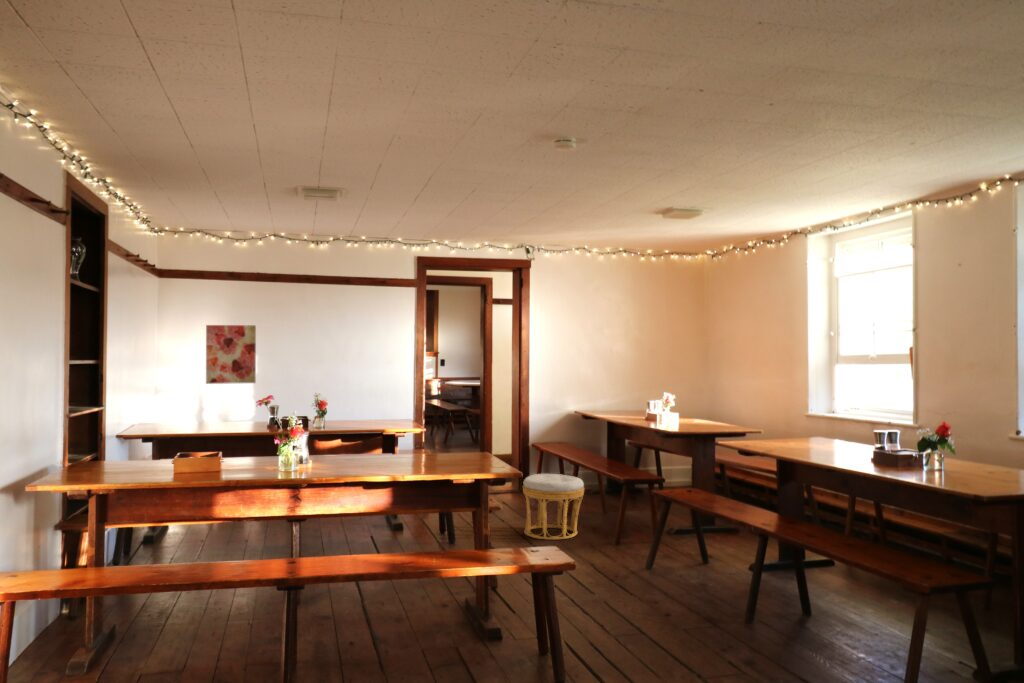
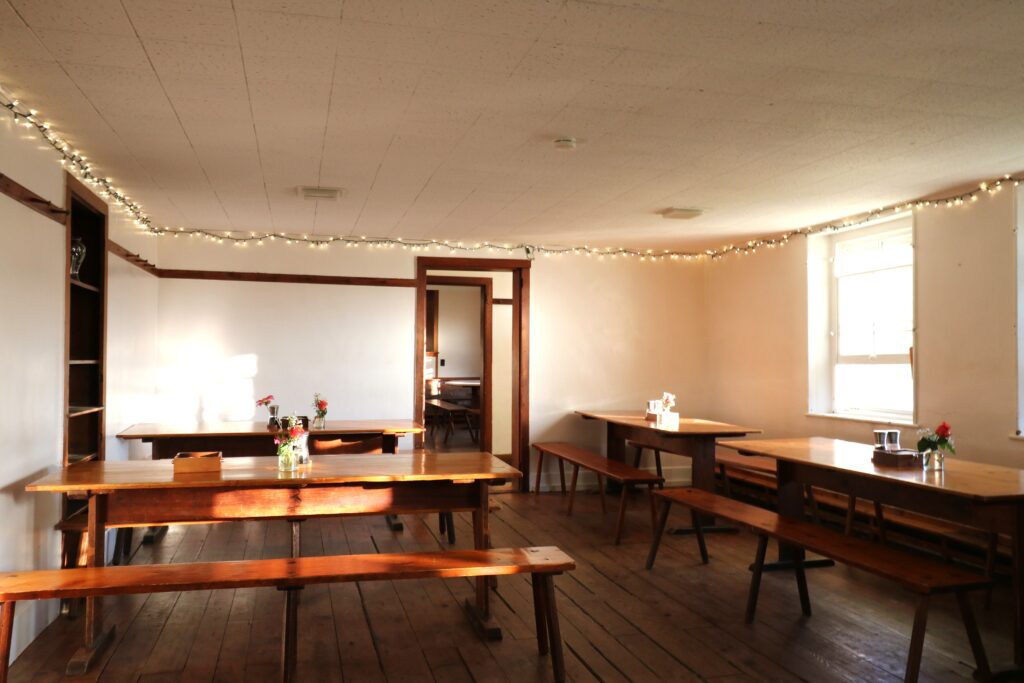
- ottoman [522,473,585,541]
- wall art [205,324,257,385]
